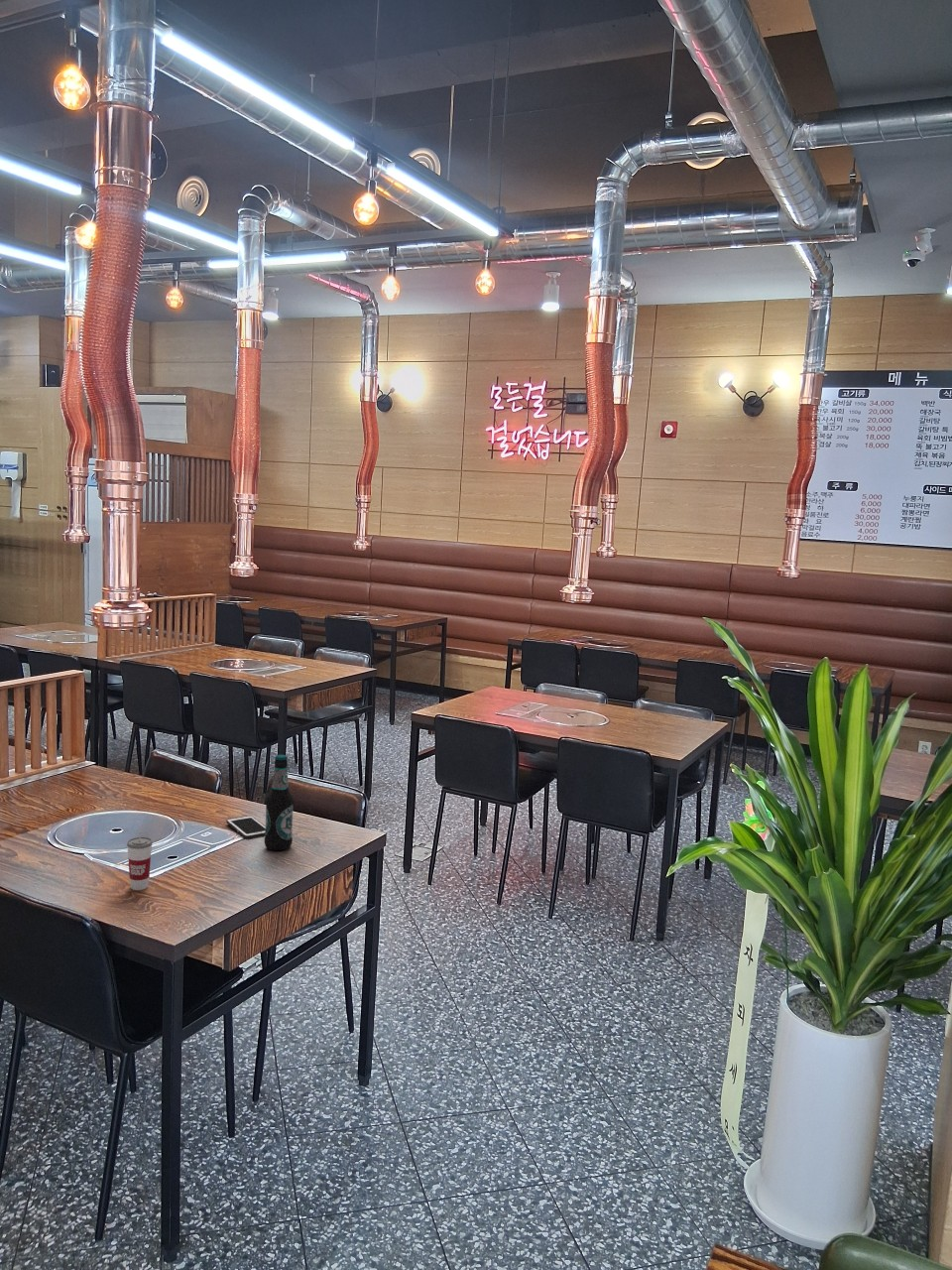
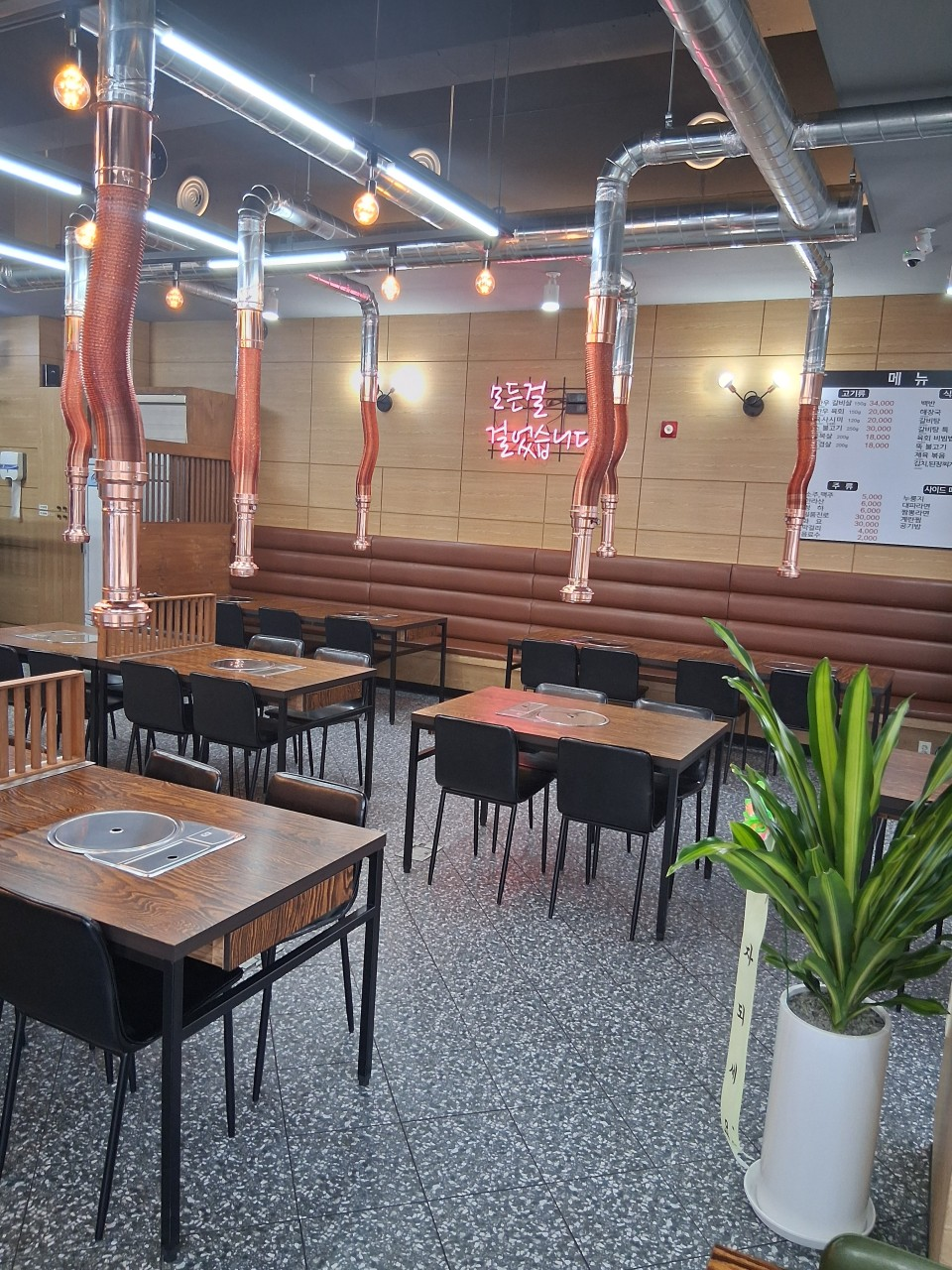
- cell phone [225,815,266,839]
- bottle [264,754,295,851]
- cup [126,824,154,891]
